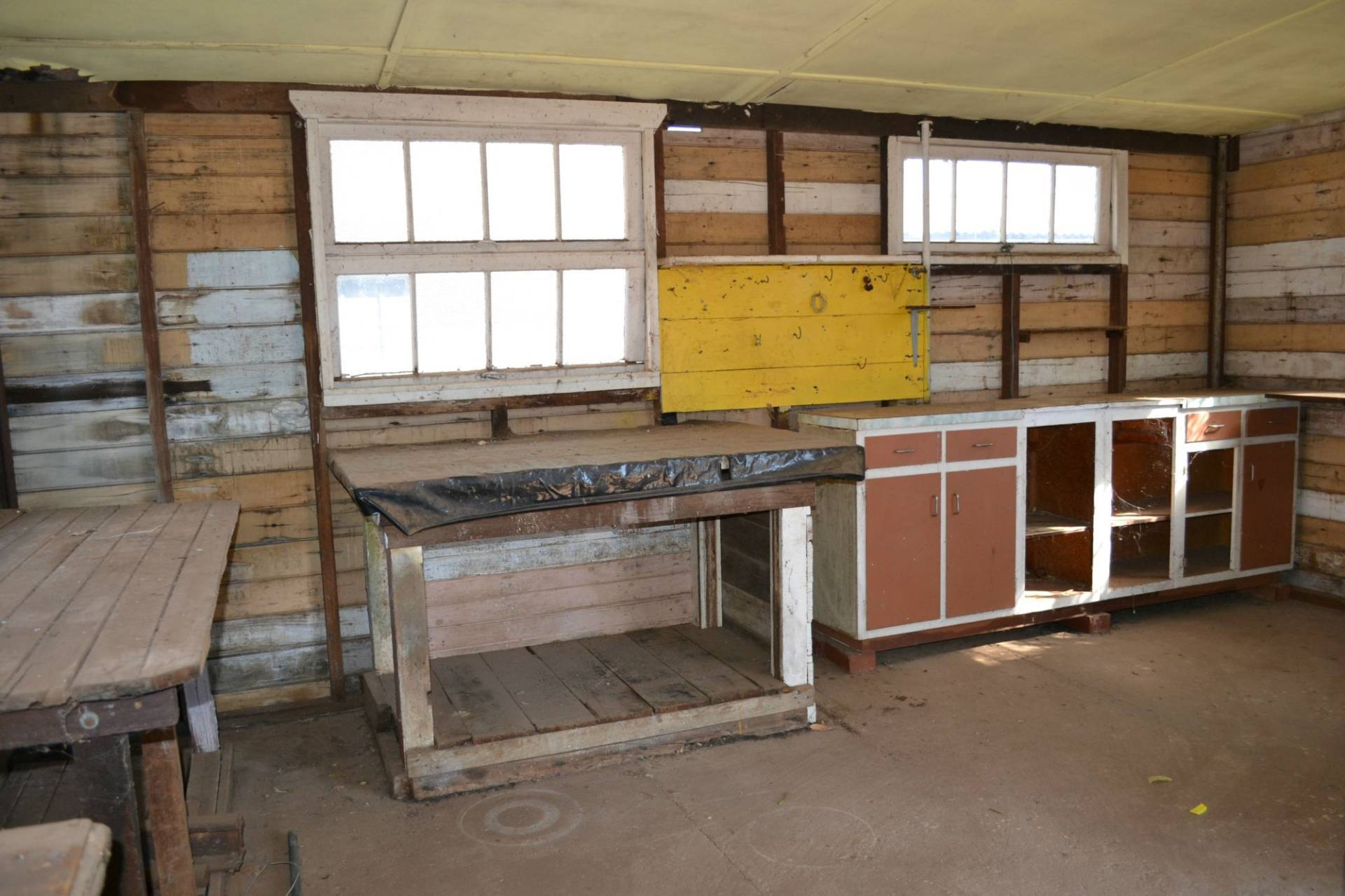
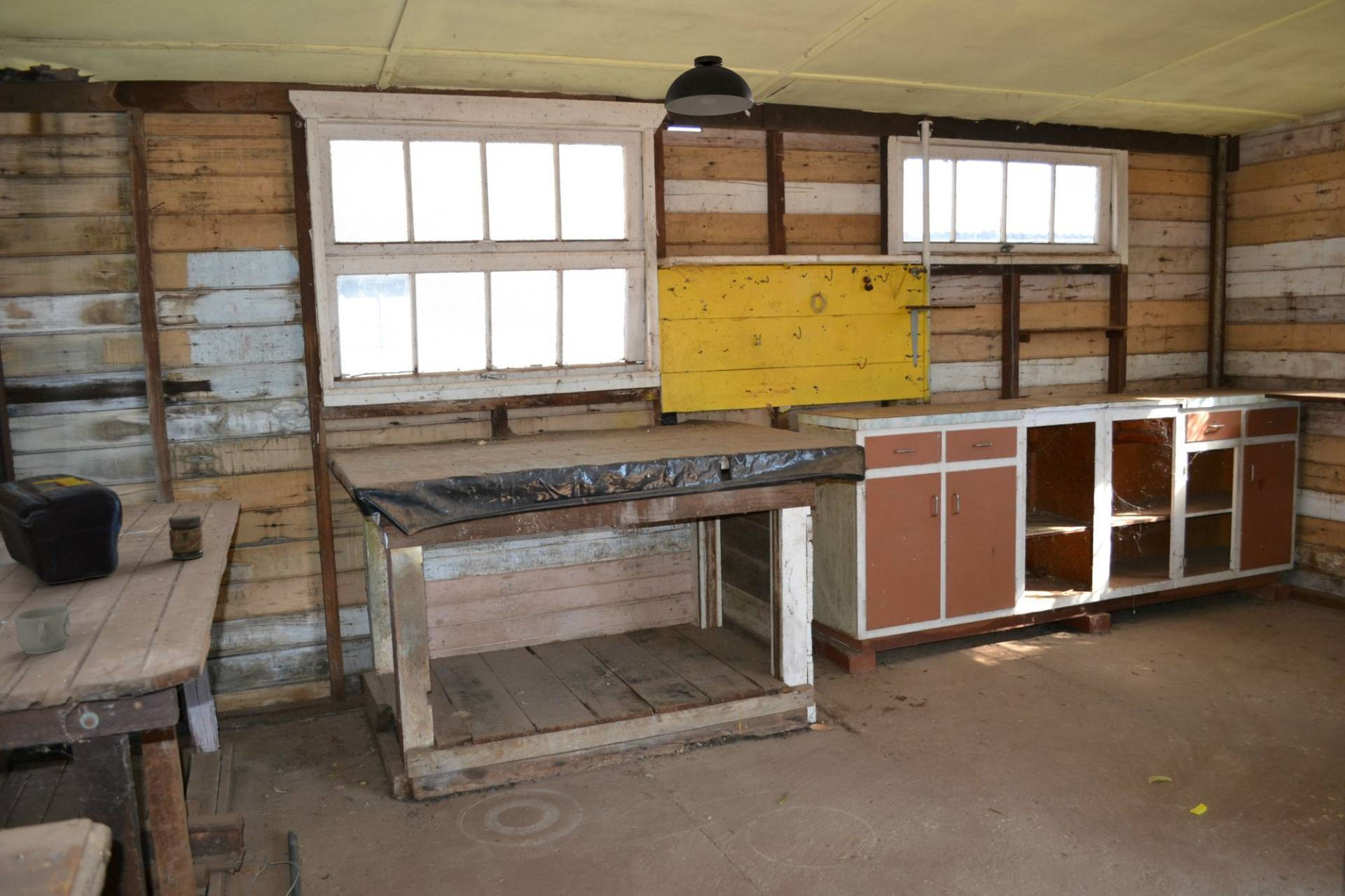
+ toolbox [0,473,125,586]
+ light fixture [664,55,754,116]
+ mug [13,605,71,655]
+ jar [168,514,205,560]
